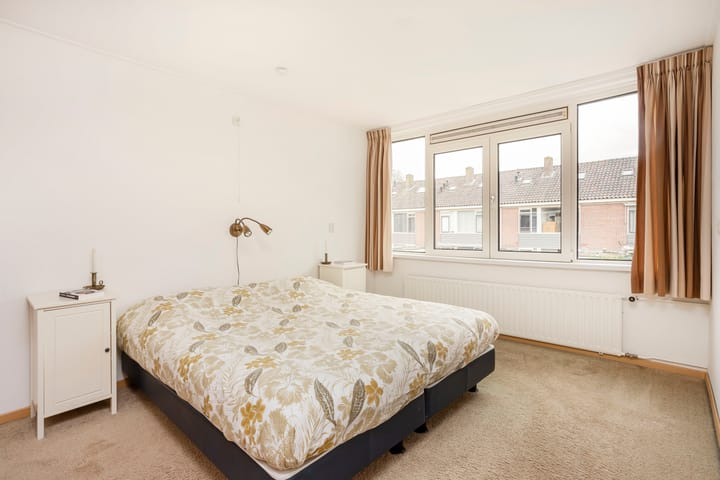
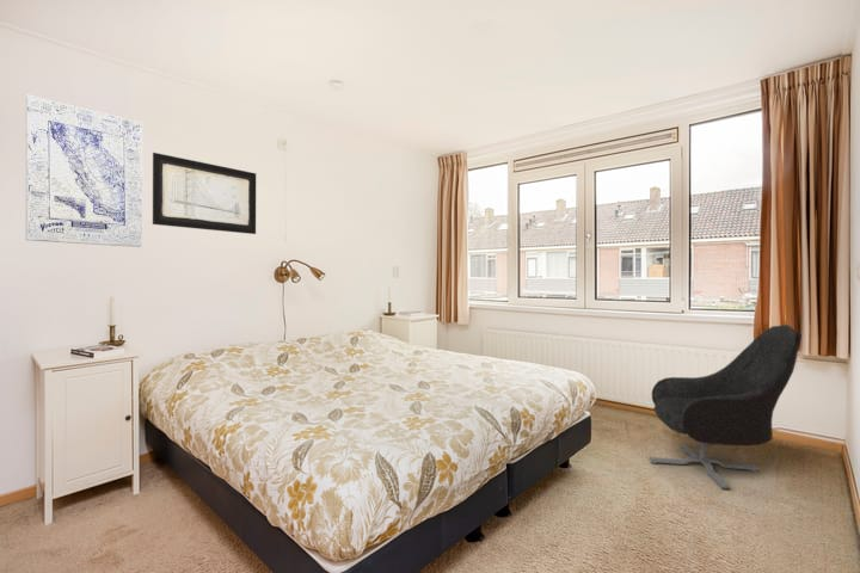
+ wall art [25,94,143,248]
+ armchair [647,324,803,489]
+ wall art [152,152,257,235]
